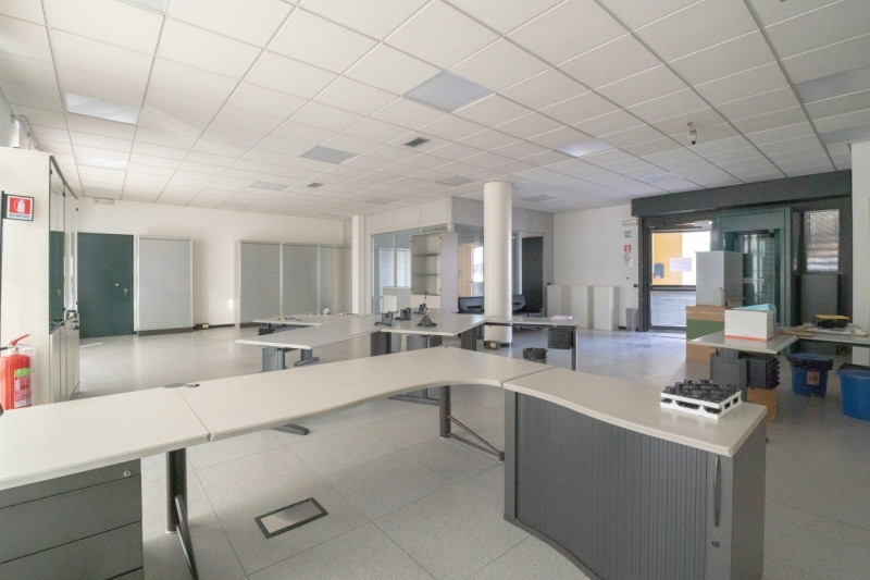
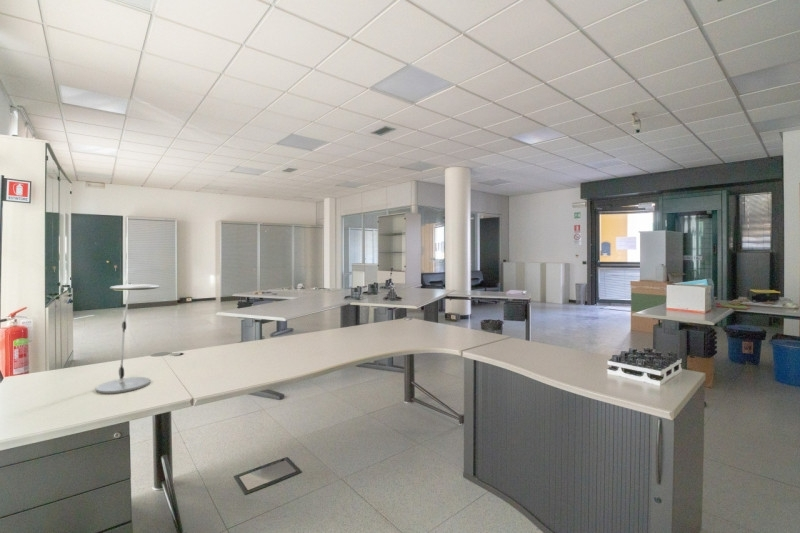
+ desk lamp [95,282,161,395]
